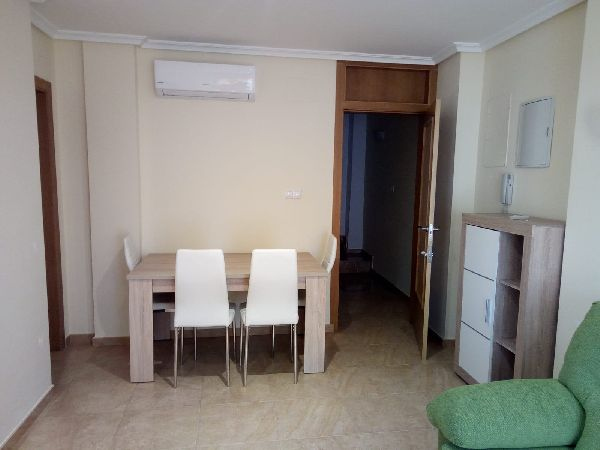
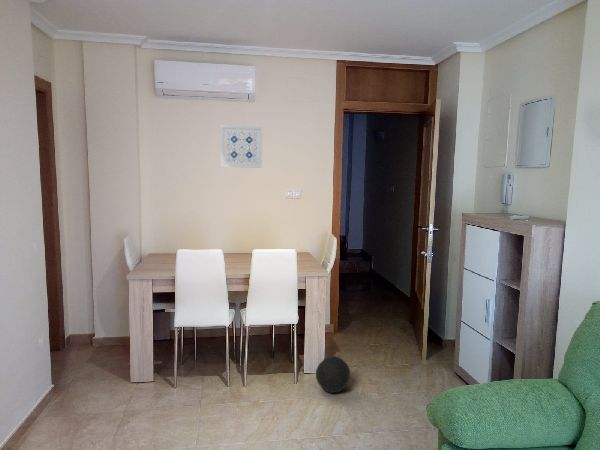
+ wall art [220,124,263,169]
+ ball [315,355,351,394]
